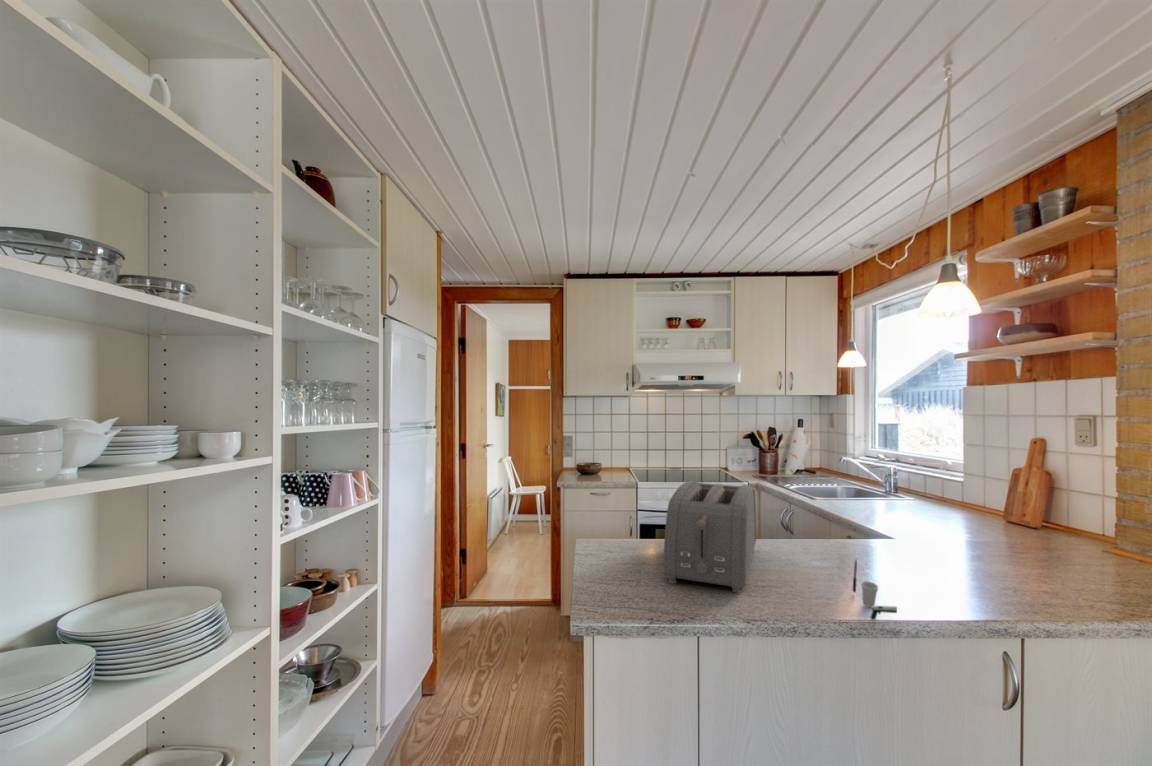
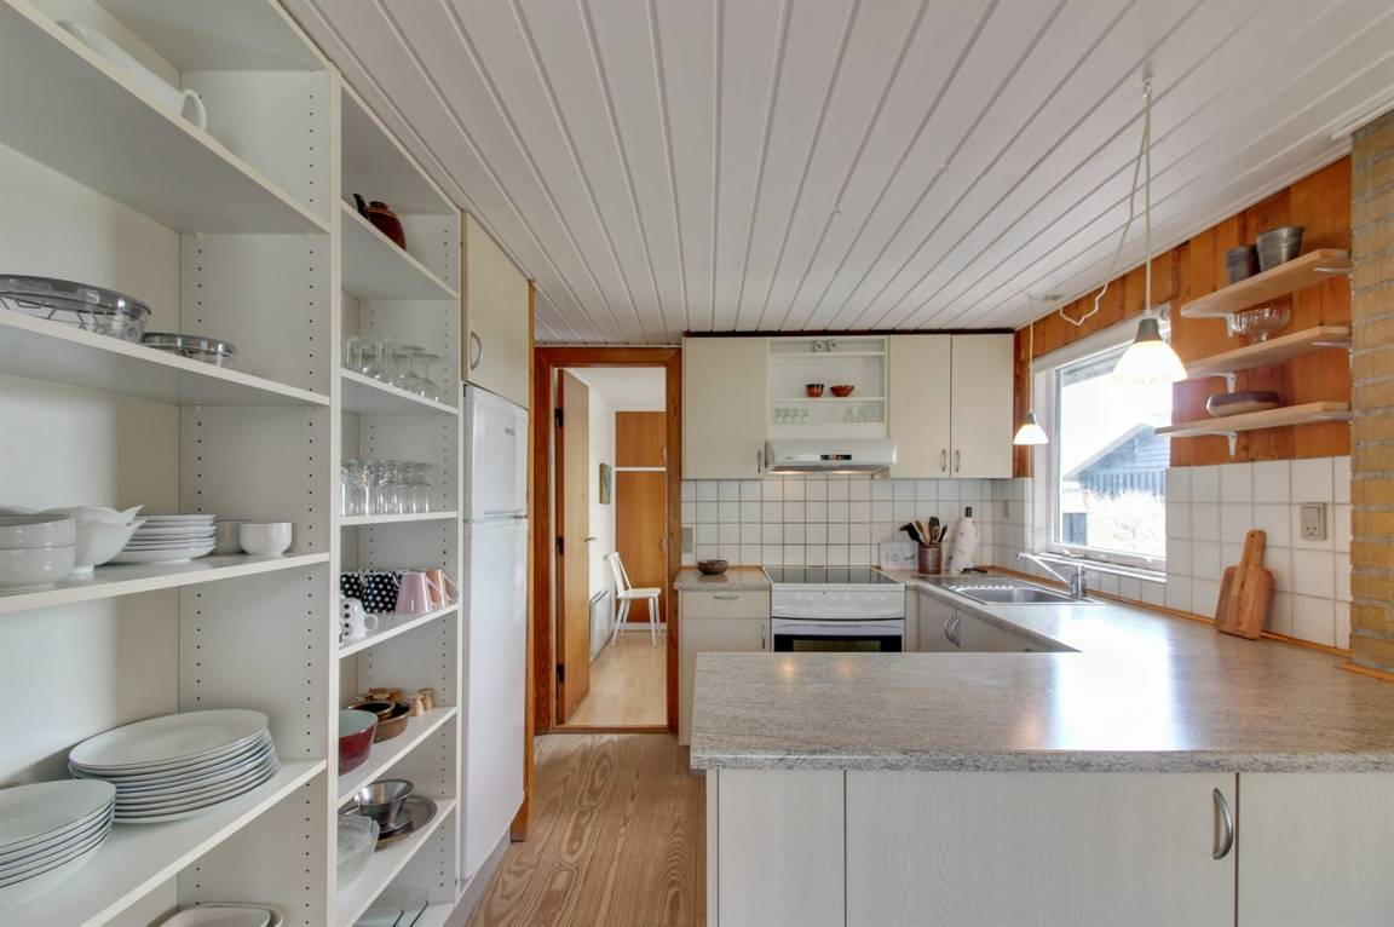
- toaster [663,480,757,593]
- cup [852,558,898,620]
